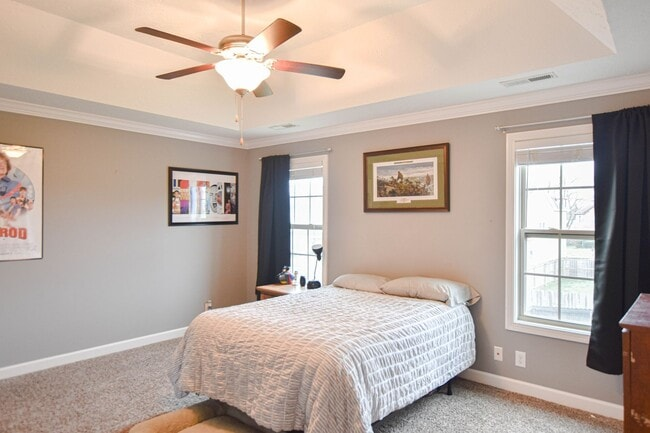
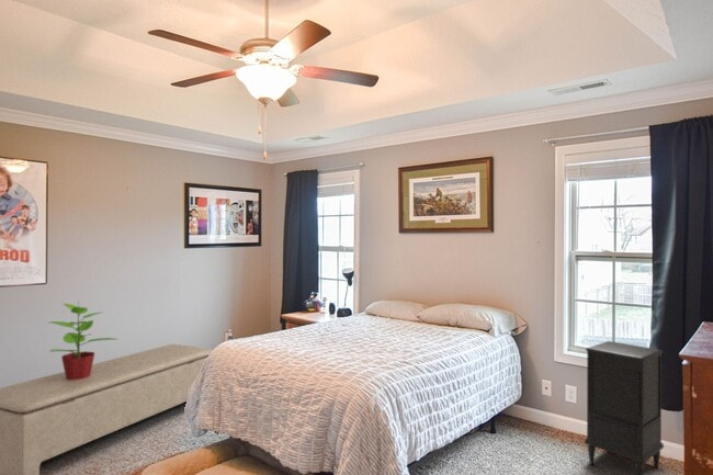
+ nightstand [584,340,665,475]
+ bench [0,343,213,475]
+ potted plant [48,302,117,381]
